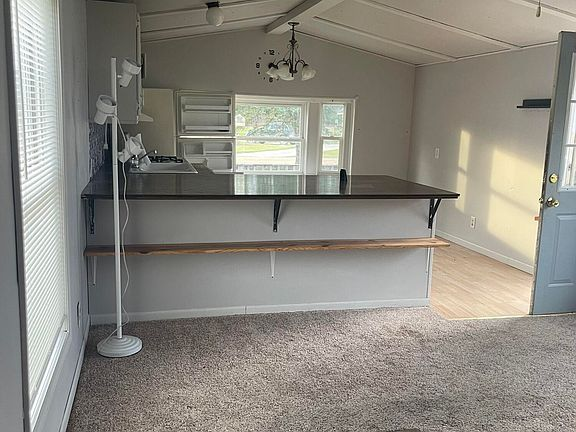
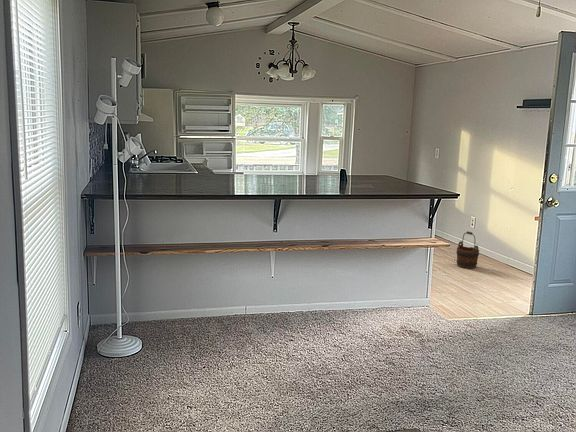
+ wooden bucket [456,230,480,270]
